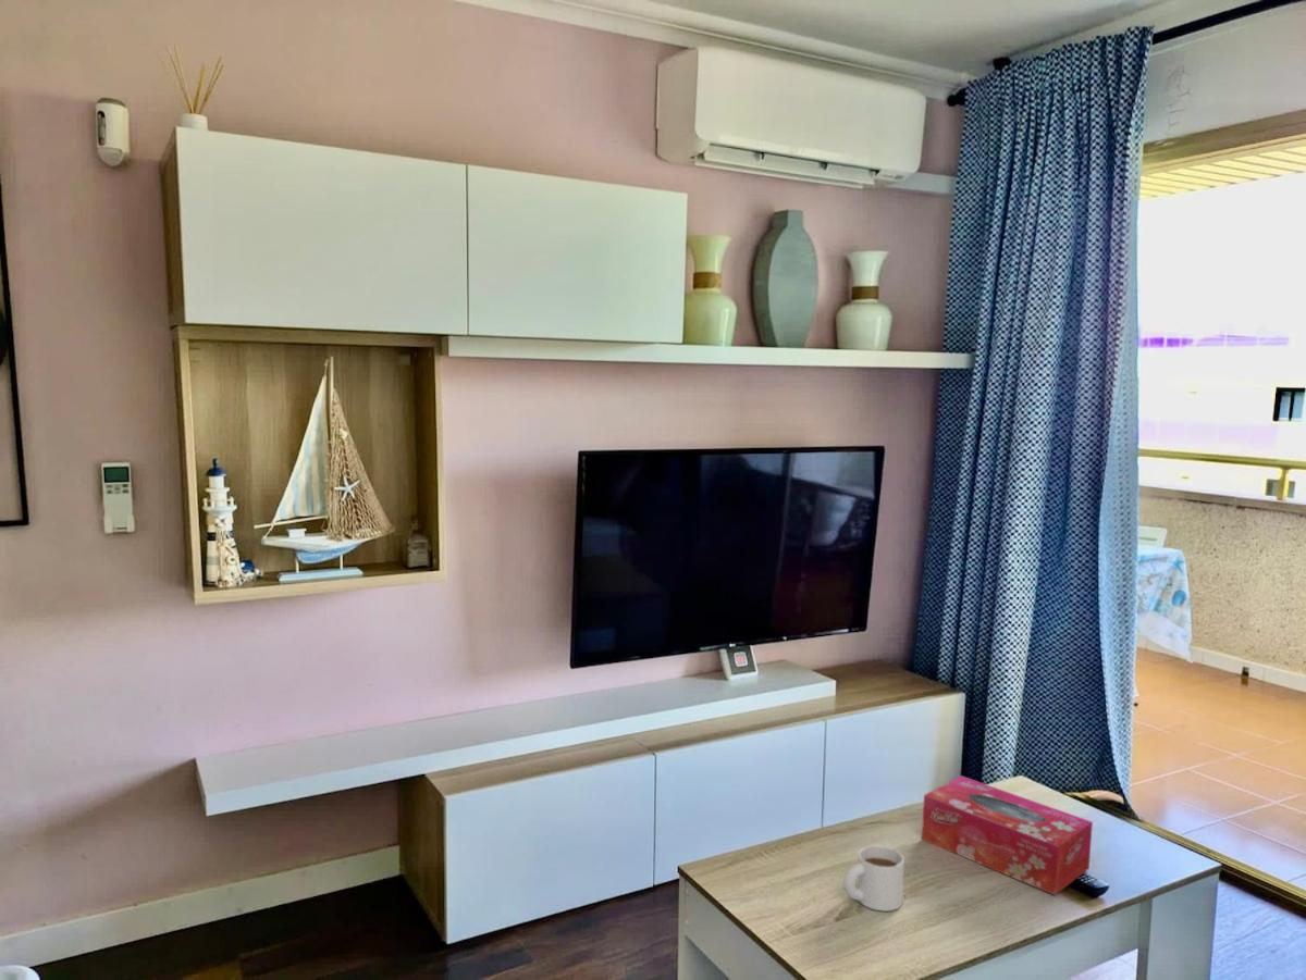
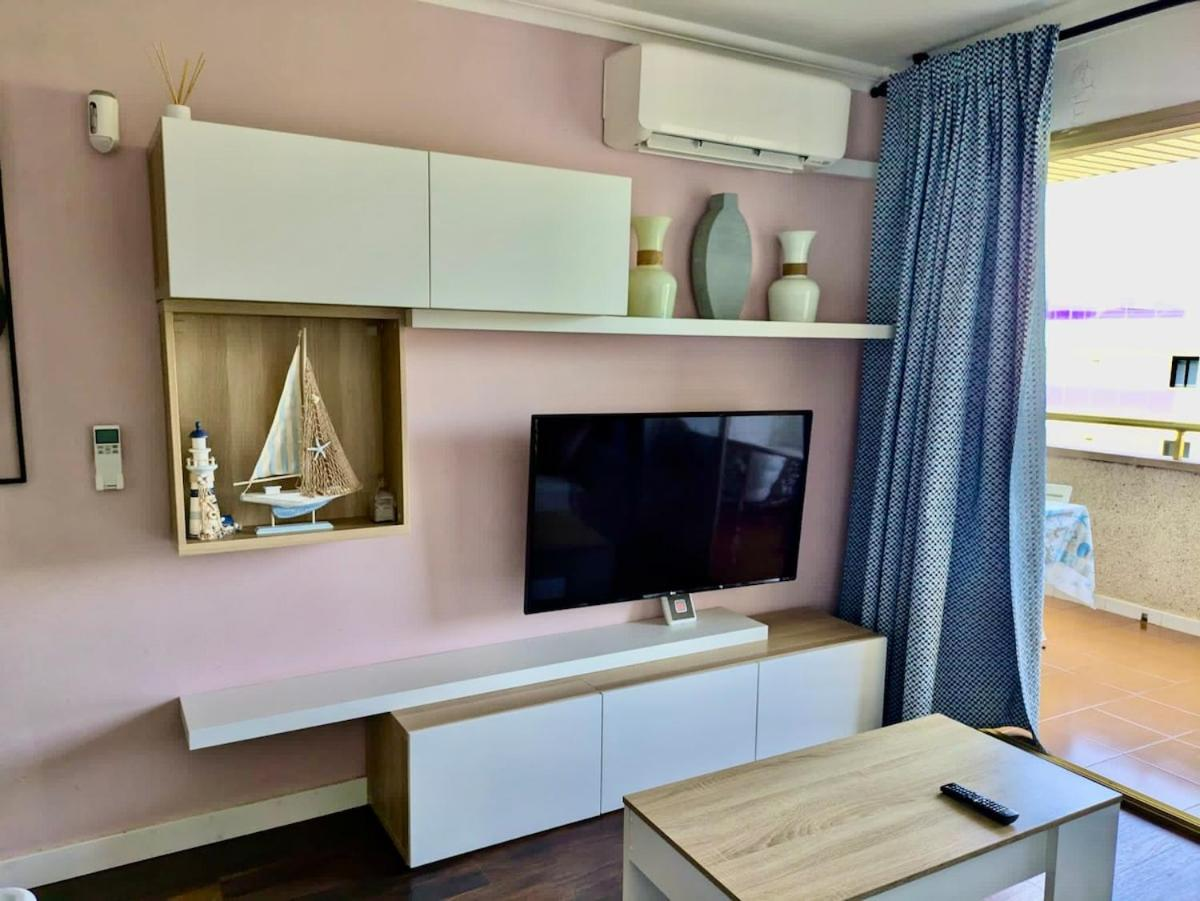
- mug [842,844,905,913]
- tissue box [921,774,1094,896]
